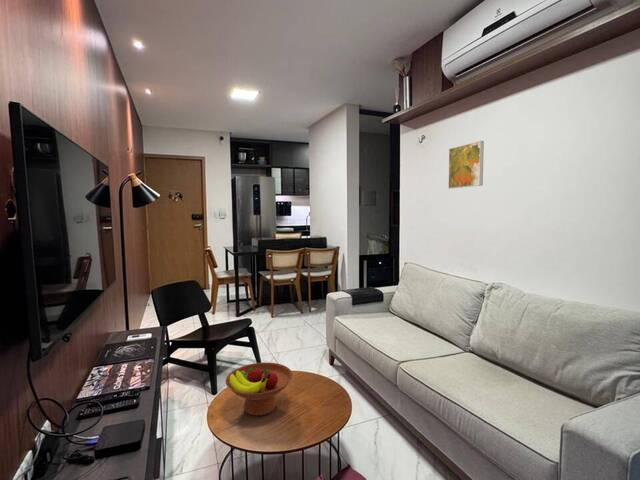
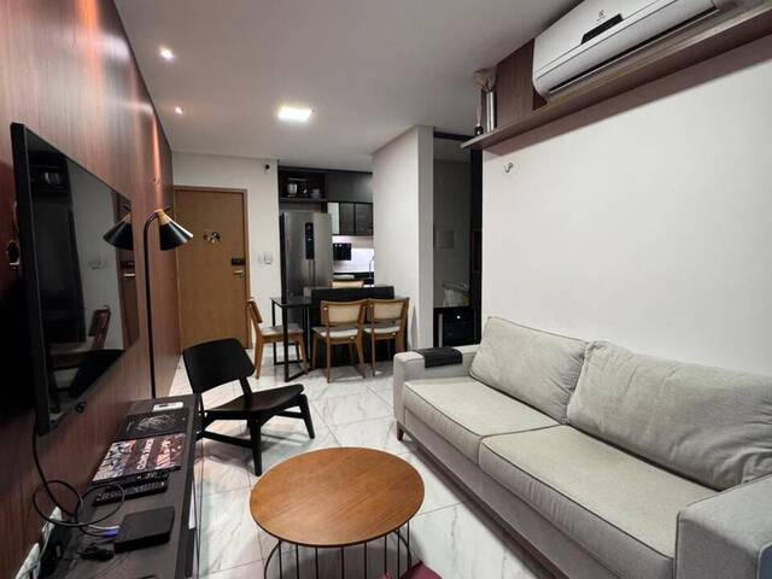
- fruit bowl [225,361,294,417]
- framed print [447,140,485,190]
